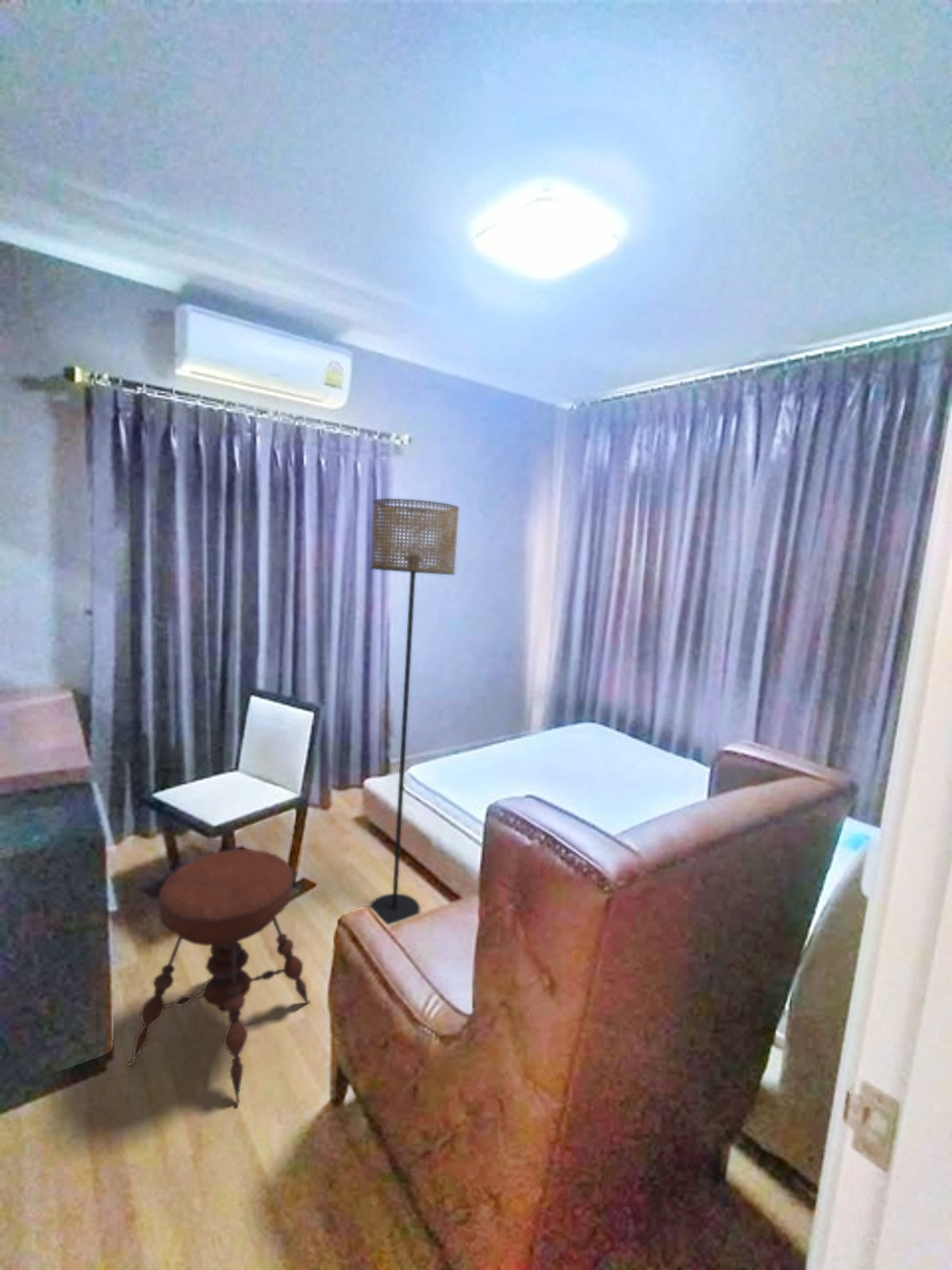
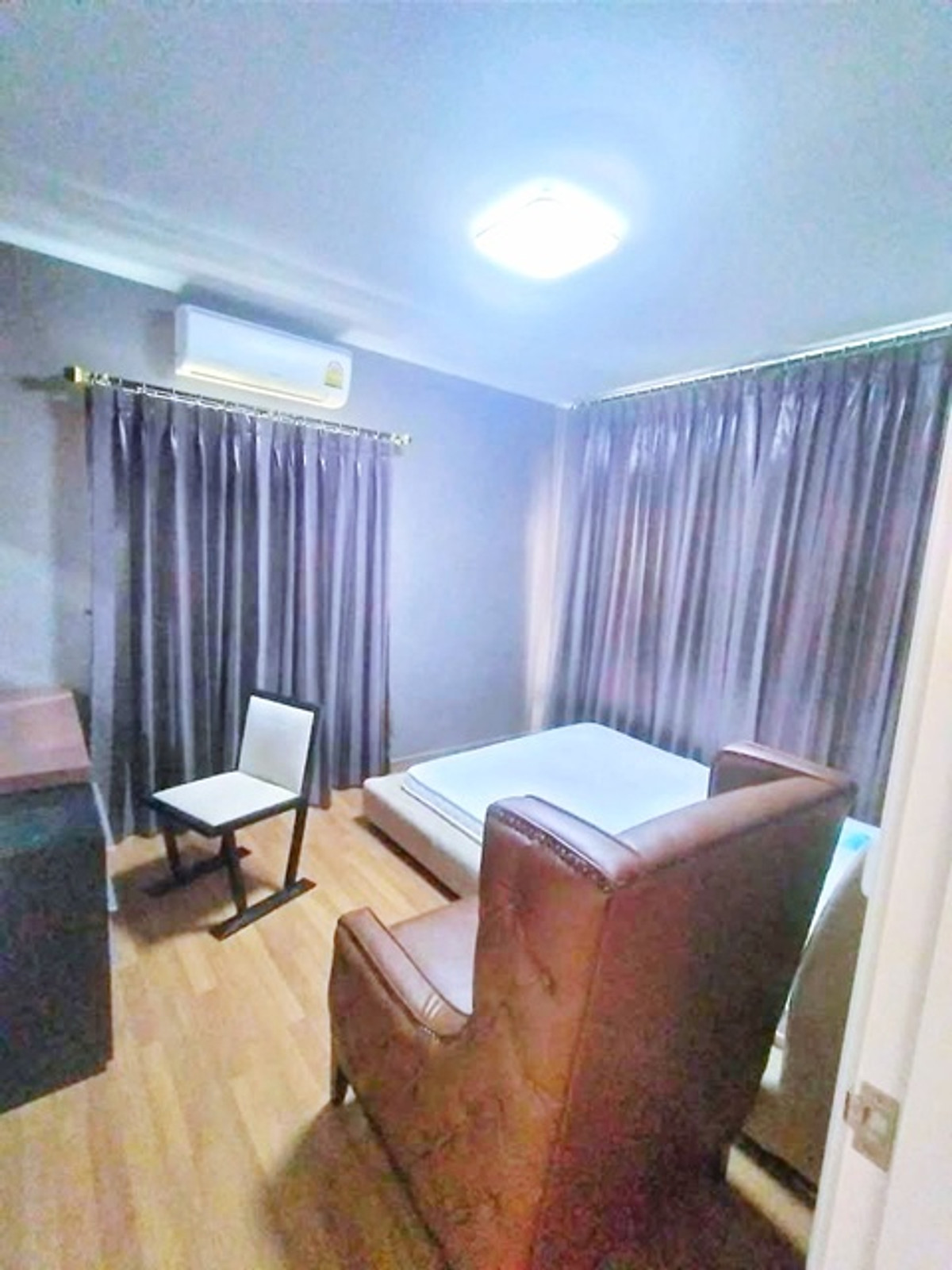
- stool [127,849,312,1105]
- floor lamp [368,498,460,926]
